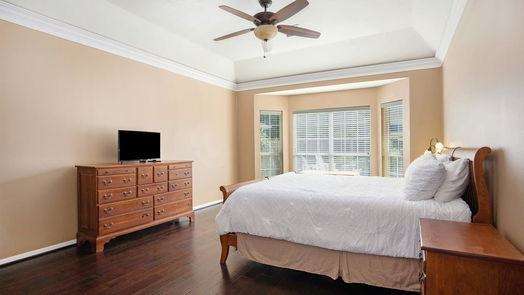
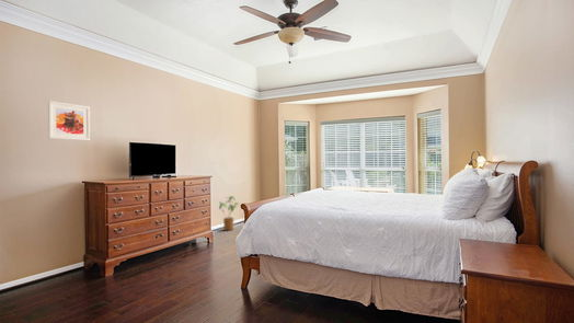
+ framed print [47,100,91,141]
+ house plant [218,195,240,232]
